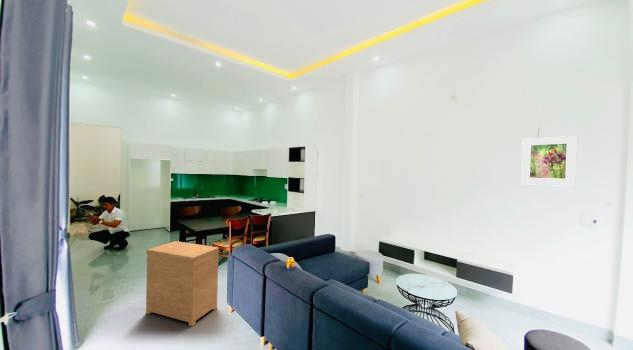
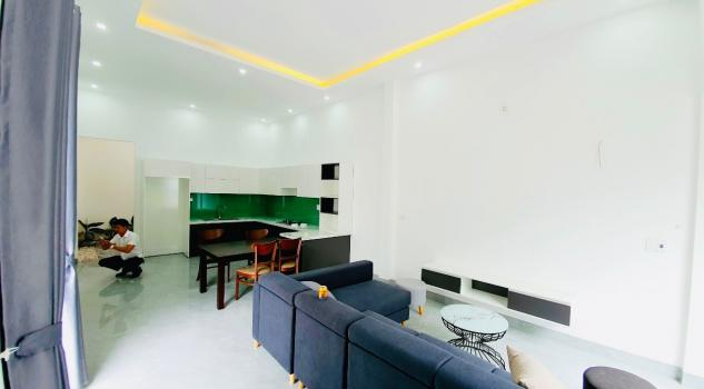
- nightstand [145,240,220,327]
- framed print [520,135,578,187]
